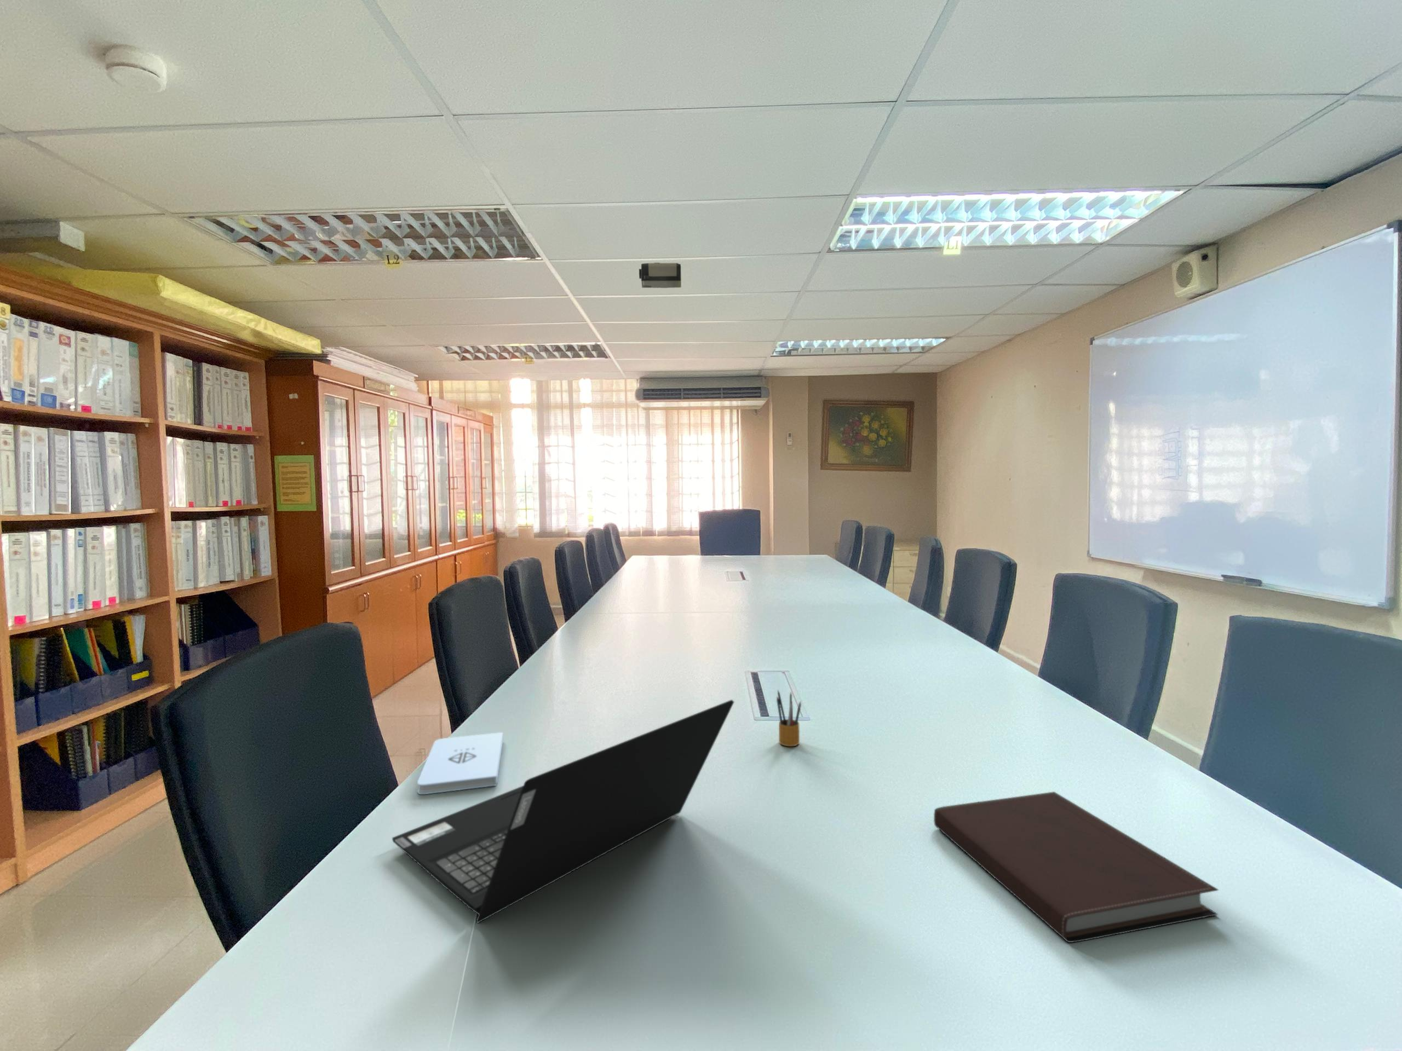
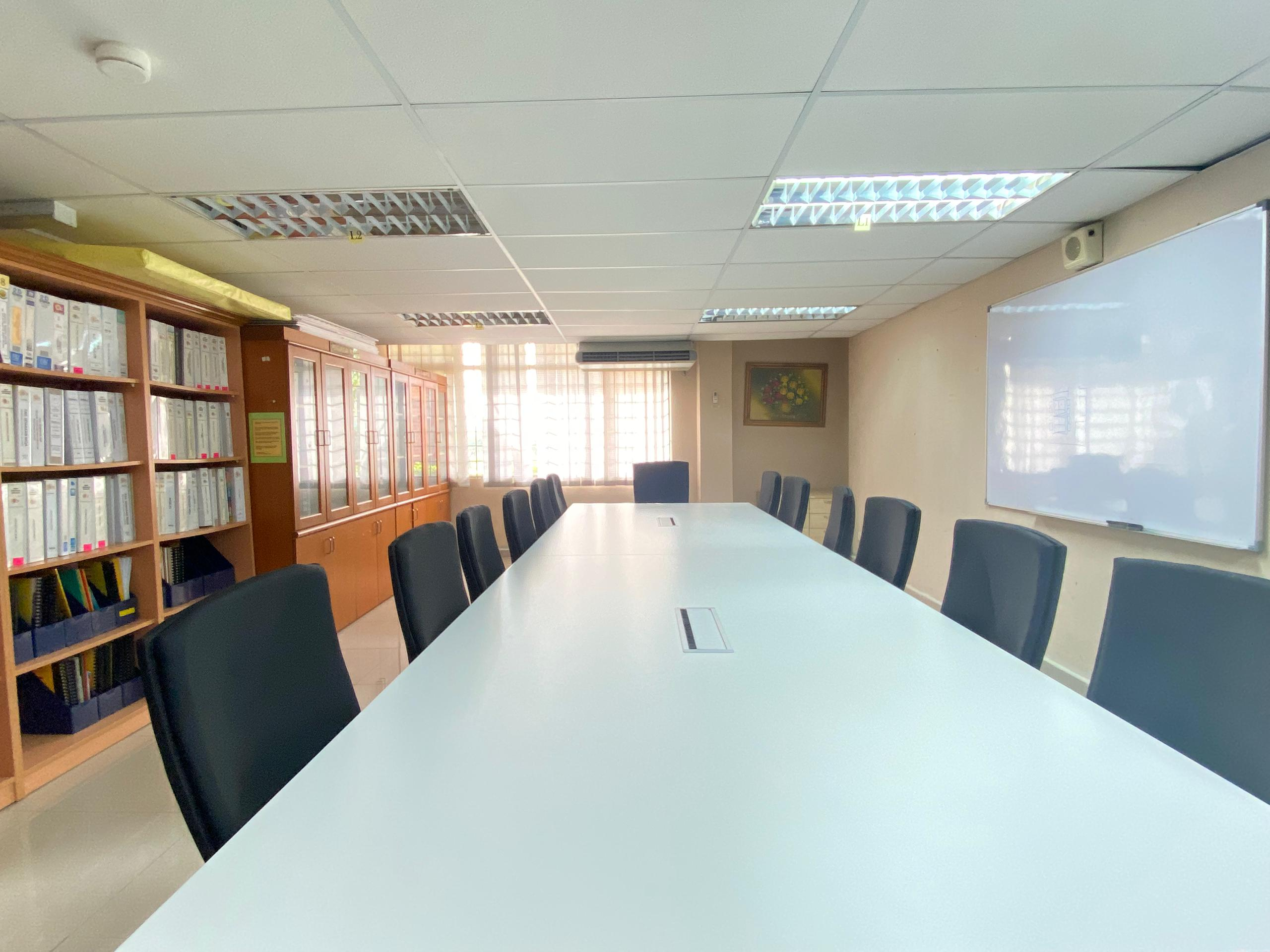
- projector [638,263,682,288]
- laptop computer [392,699,735,924]
- pencil box [776,689,801,747]
- notebook [933,790,1219,943]
- notepad [417,732,503,795]
